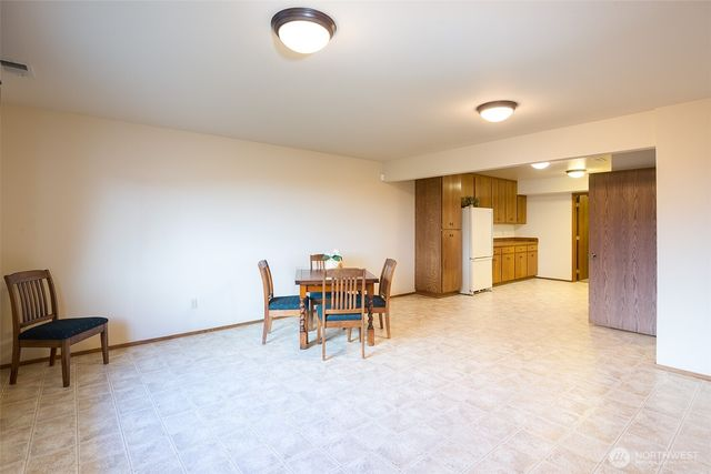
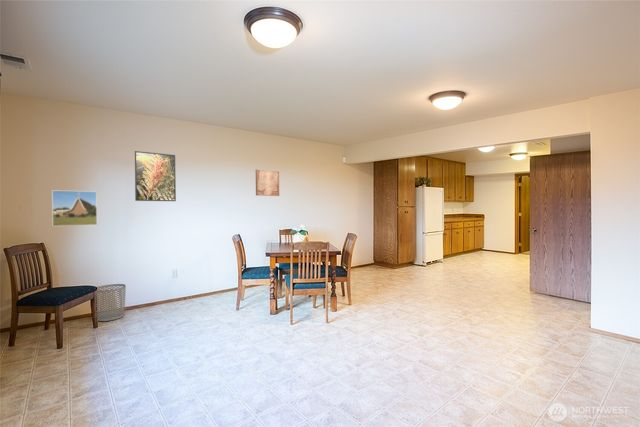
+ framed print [134,150,177,202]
+ wall art [255,169,280,197]
+ waste bin [96,283,127,322]
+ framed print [51,189,98,227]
